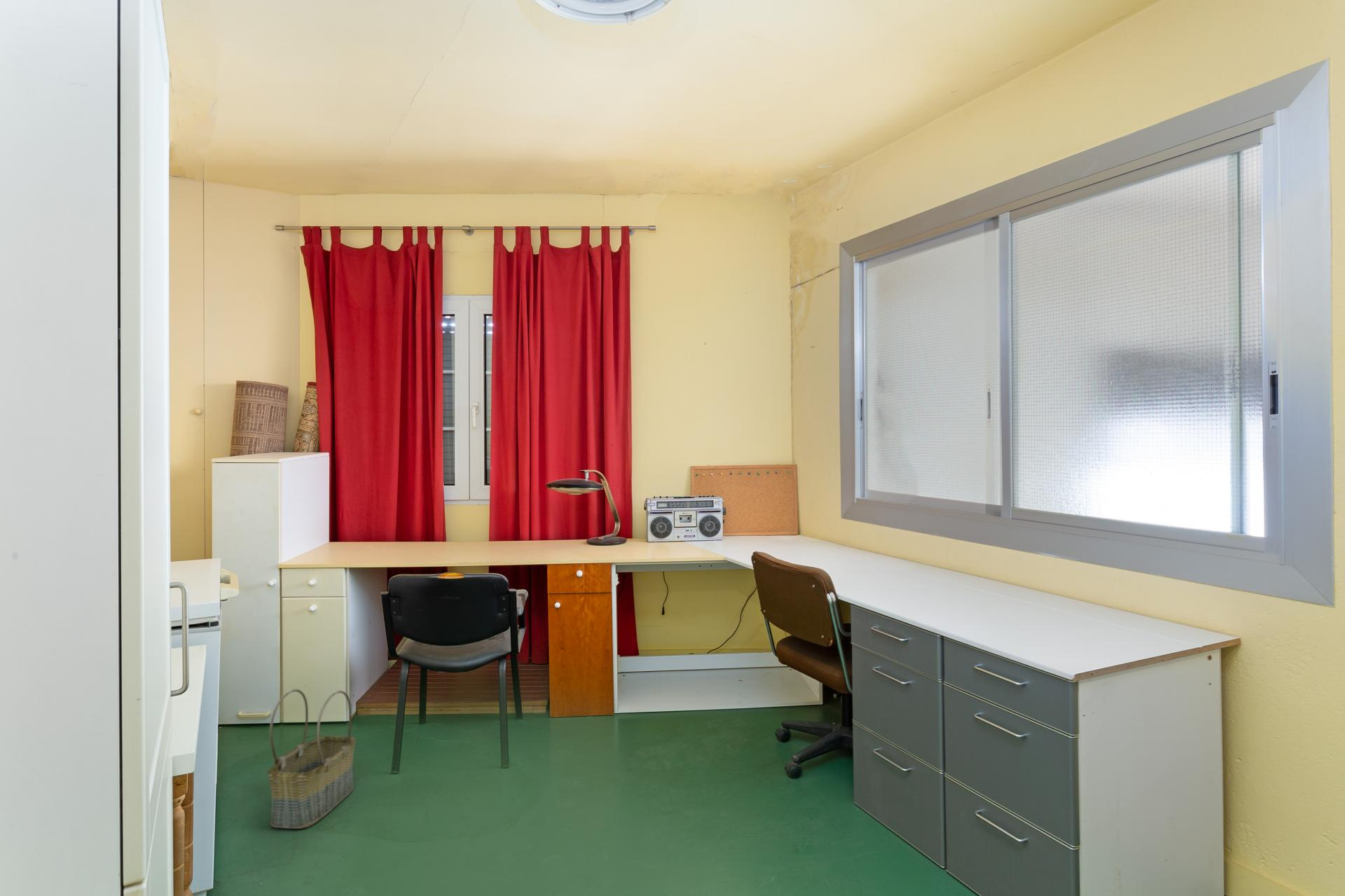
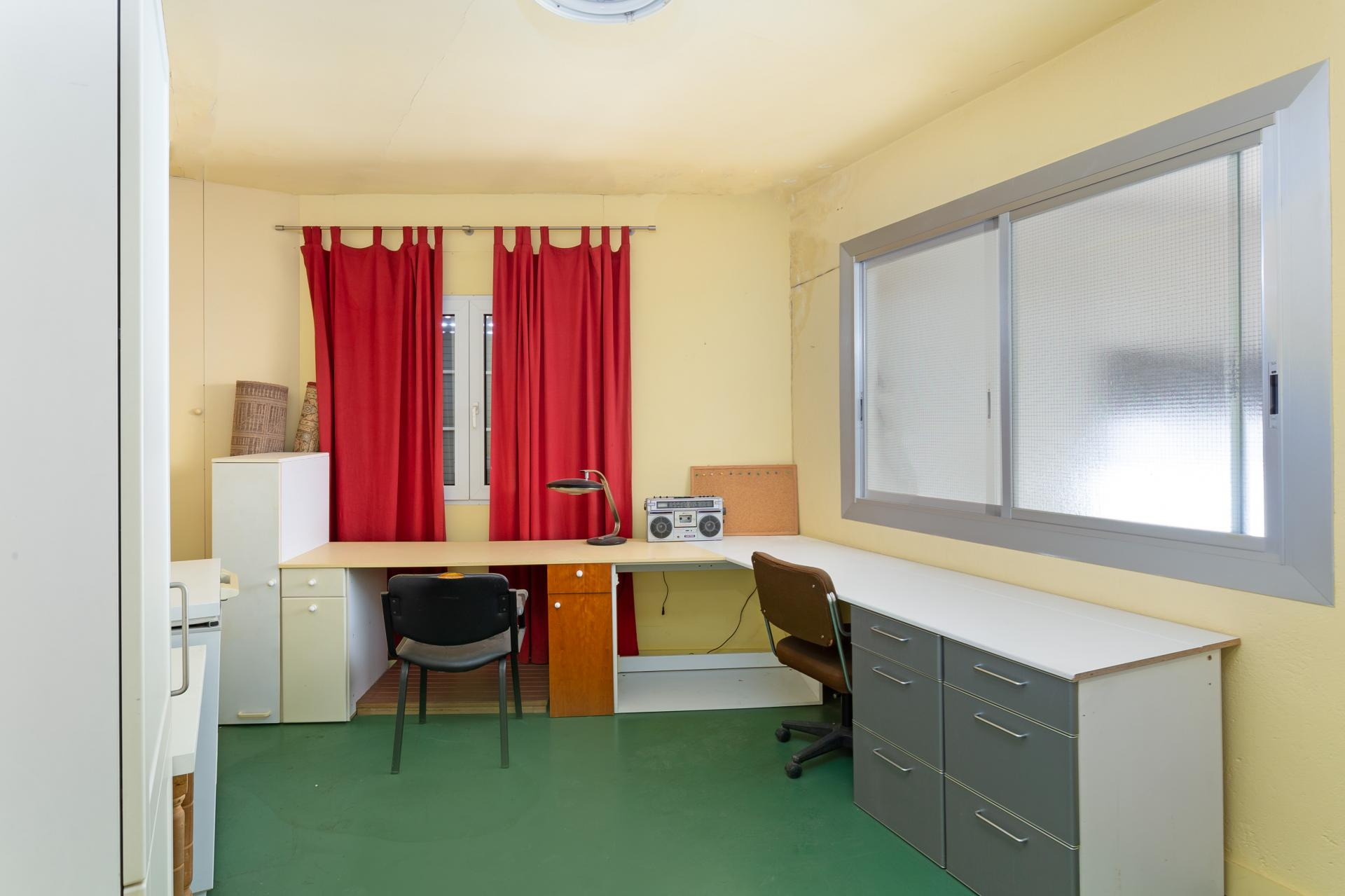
- basket [267,689,356,829]
